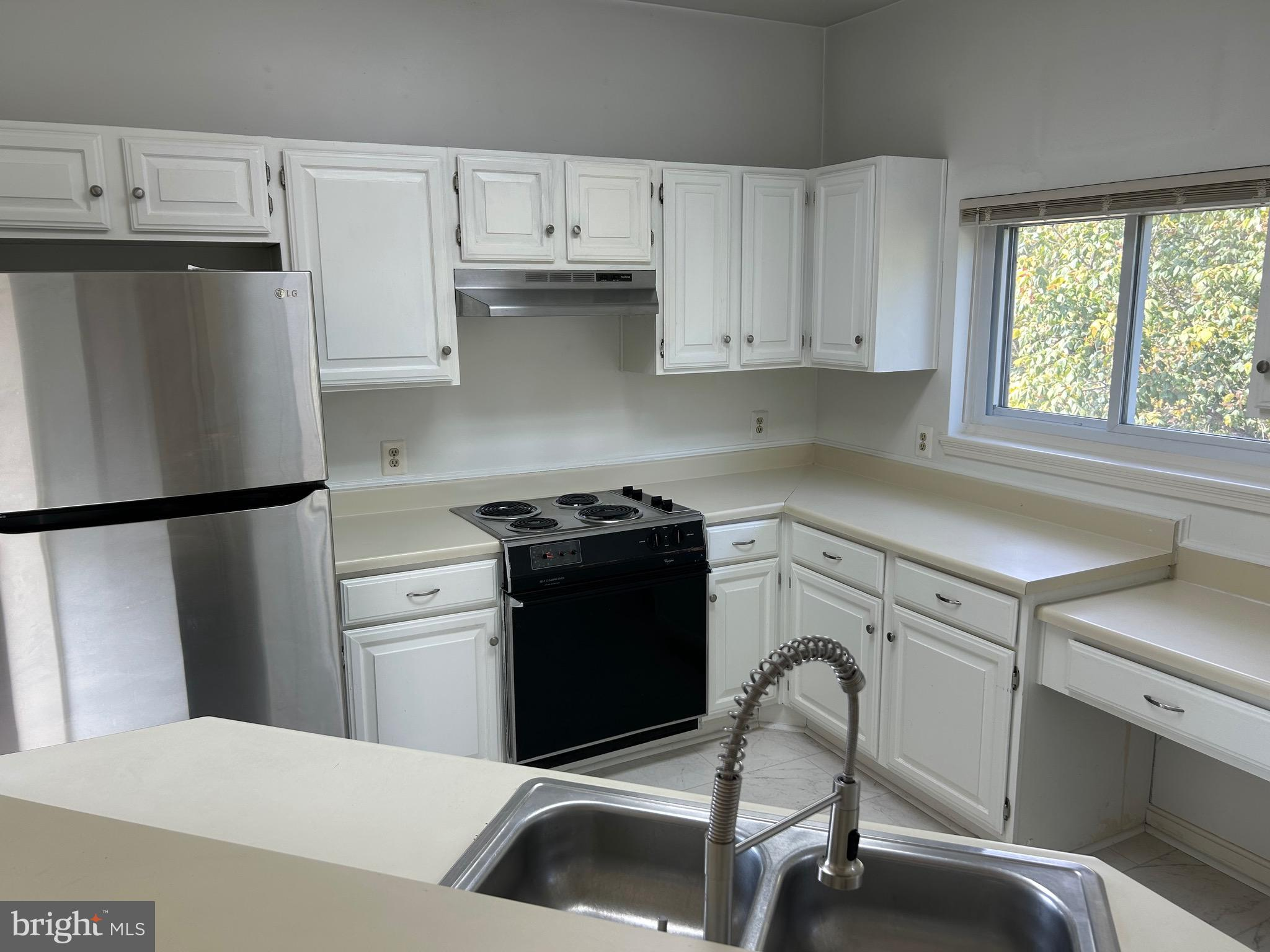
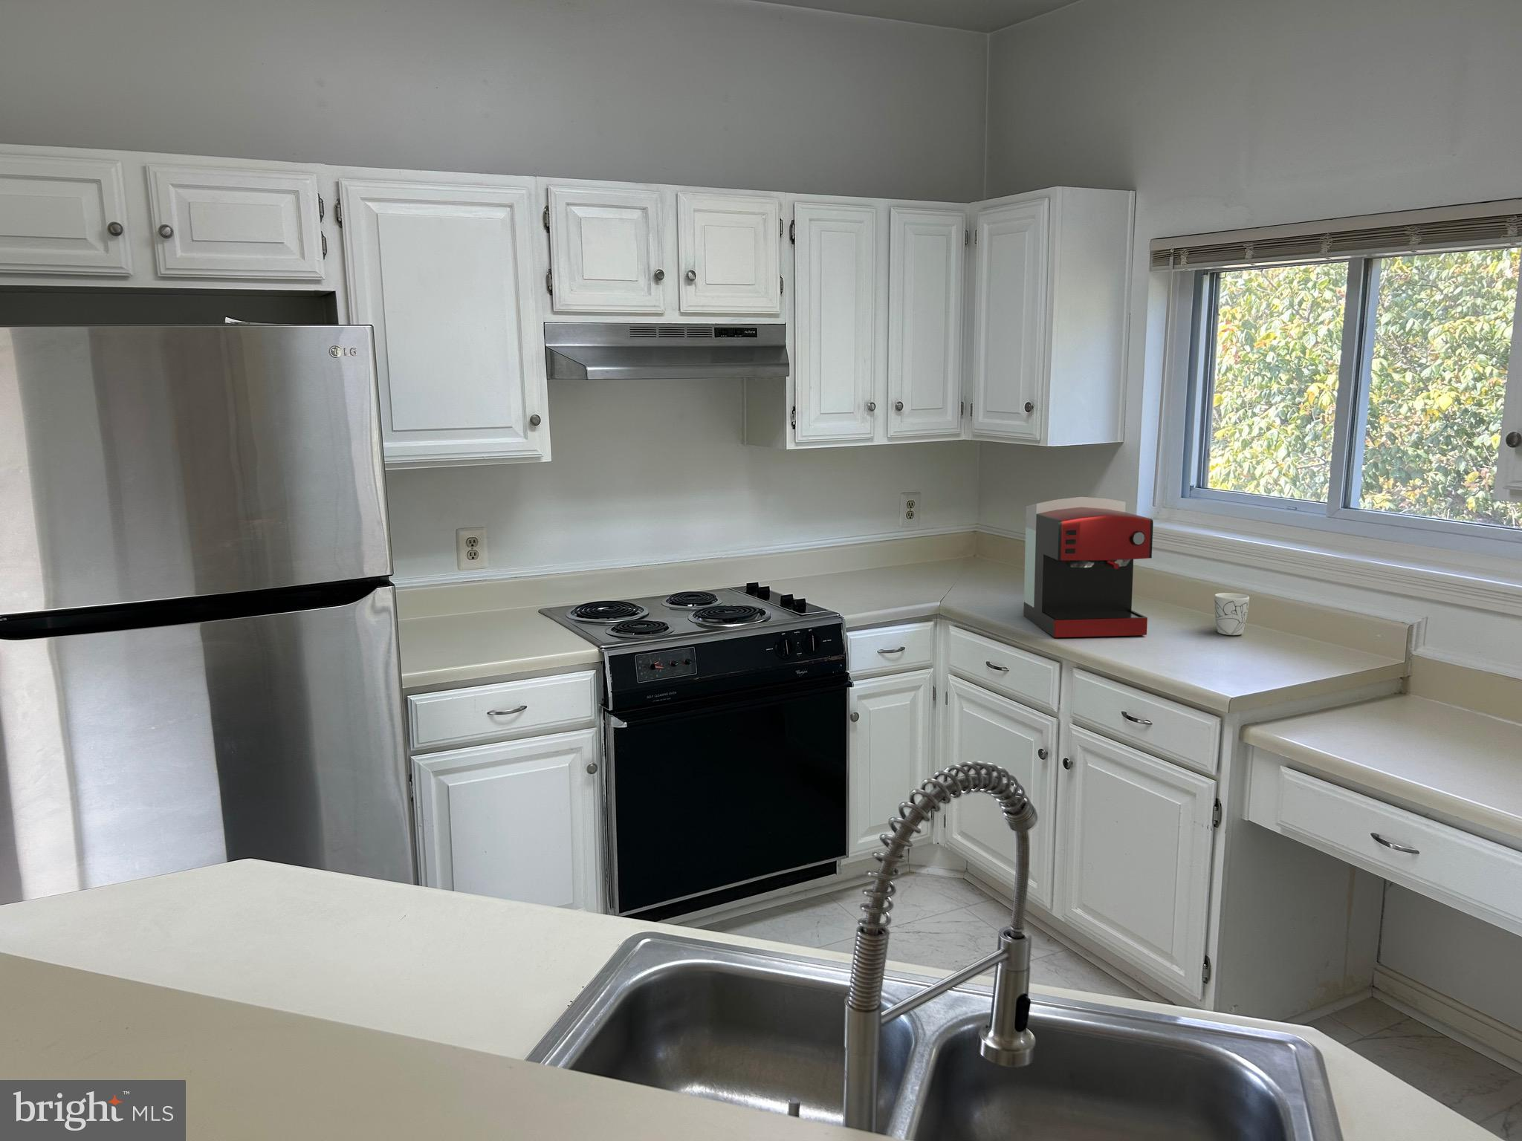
+ coffee maker [1022,496,1154,638]
+ mug [1214,592,1250,636]
